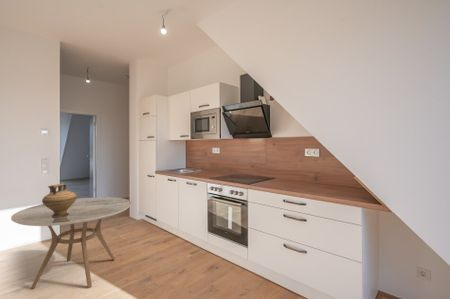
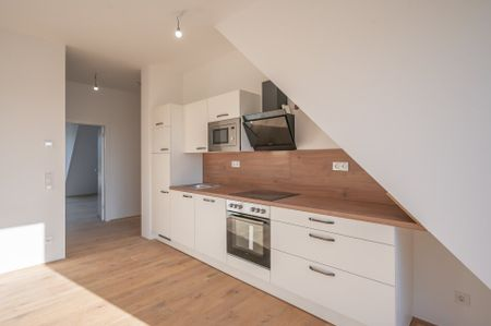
- ceramic jug [41,183,78,217]
- dining table [10,196,132,290]
